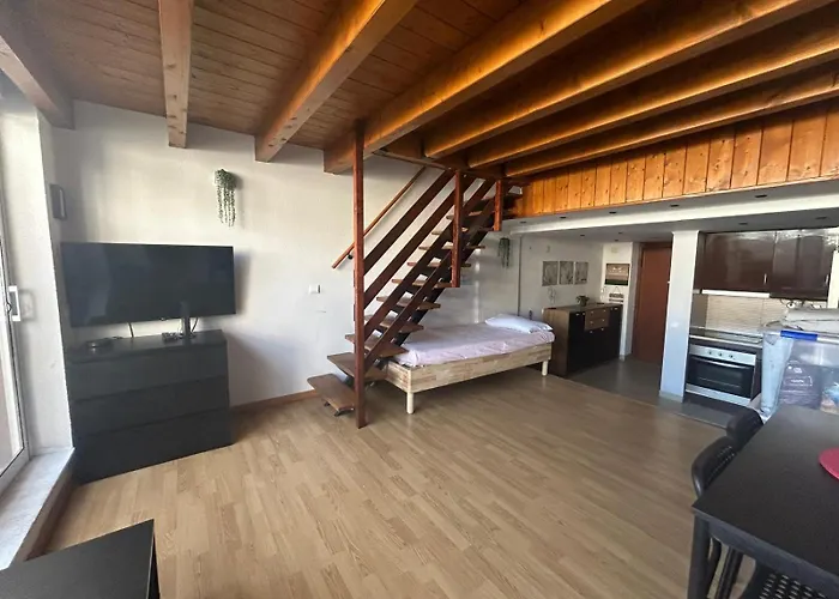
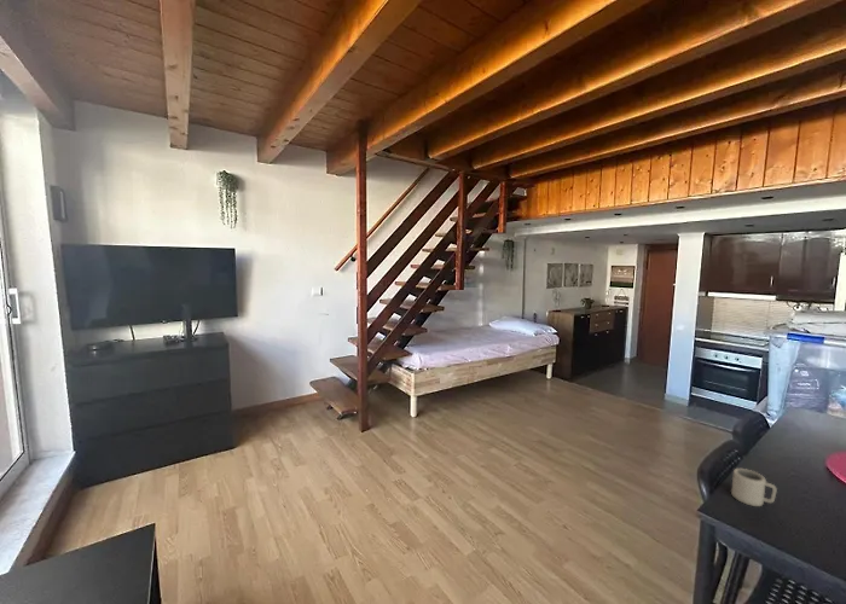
+ cup [730,467,778,507]
